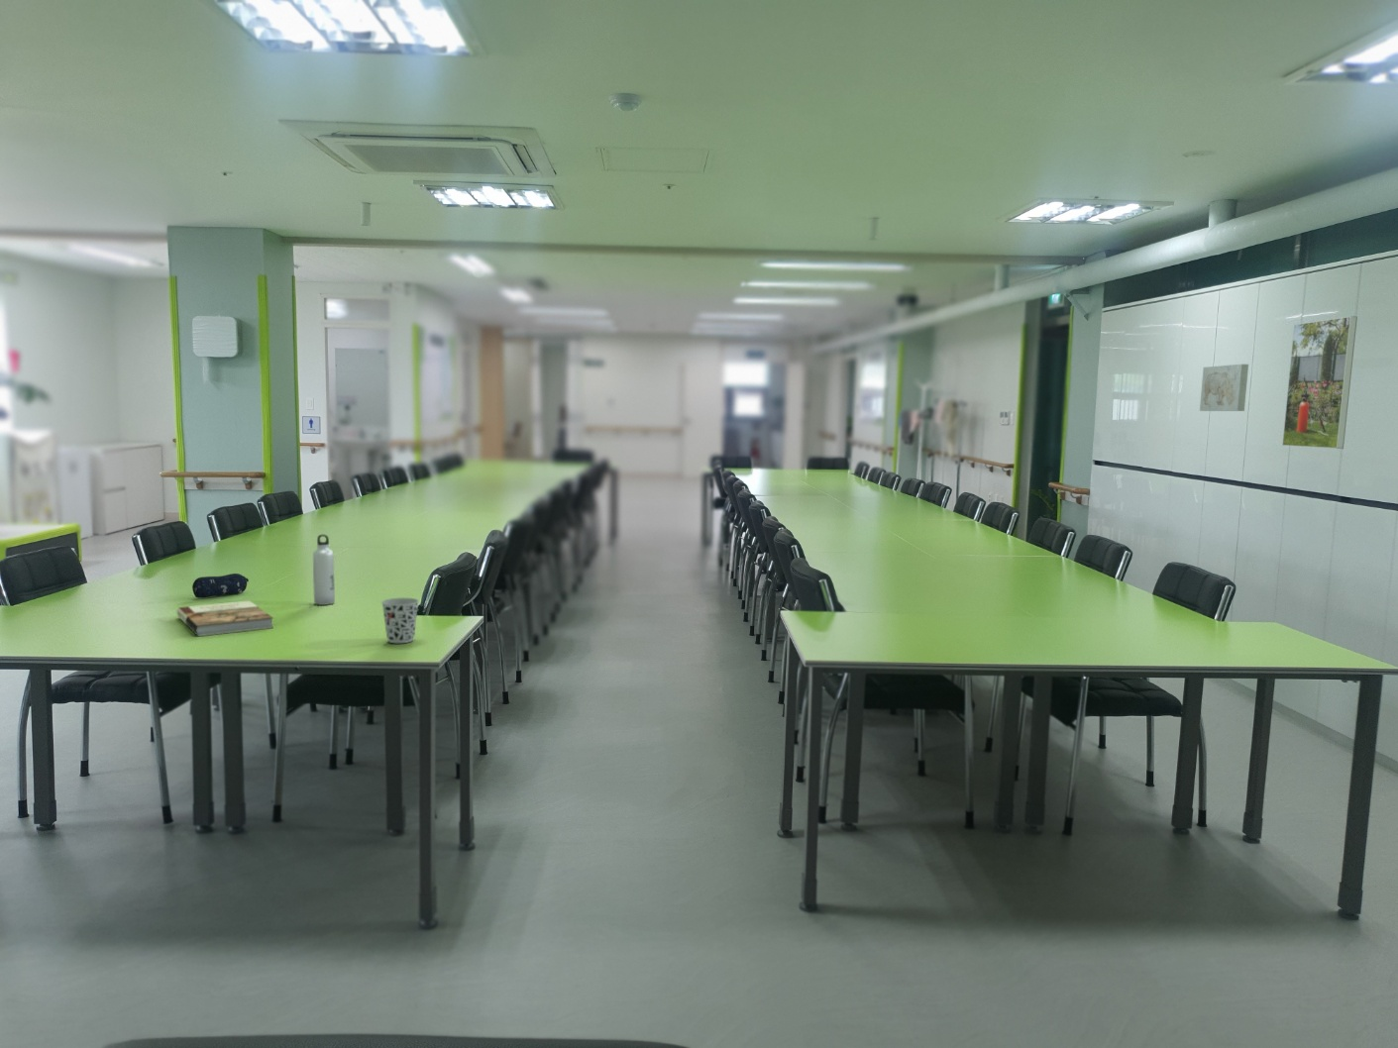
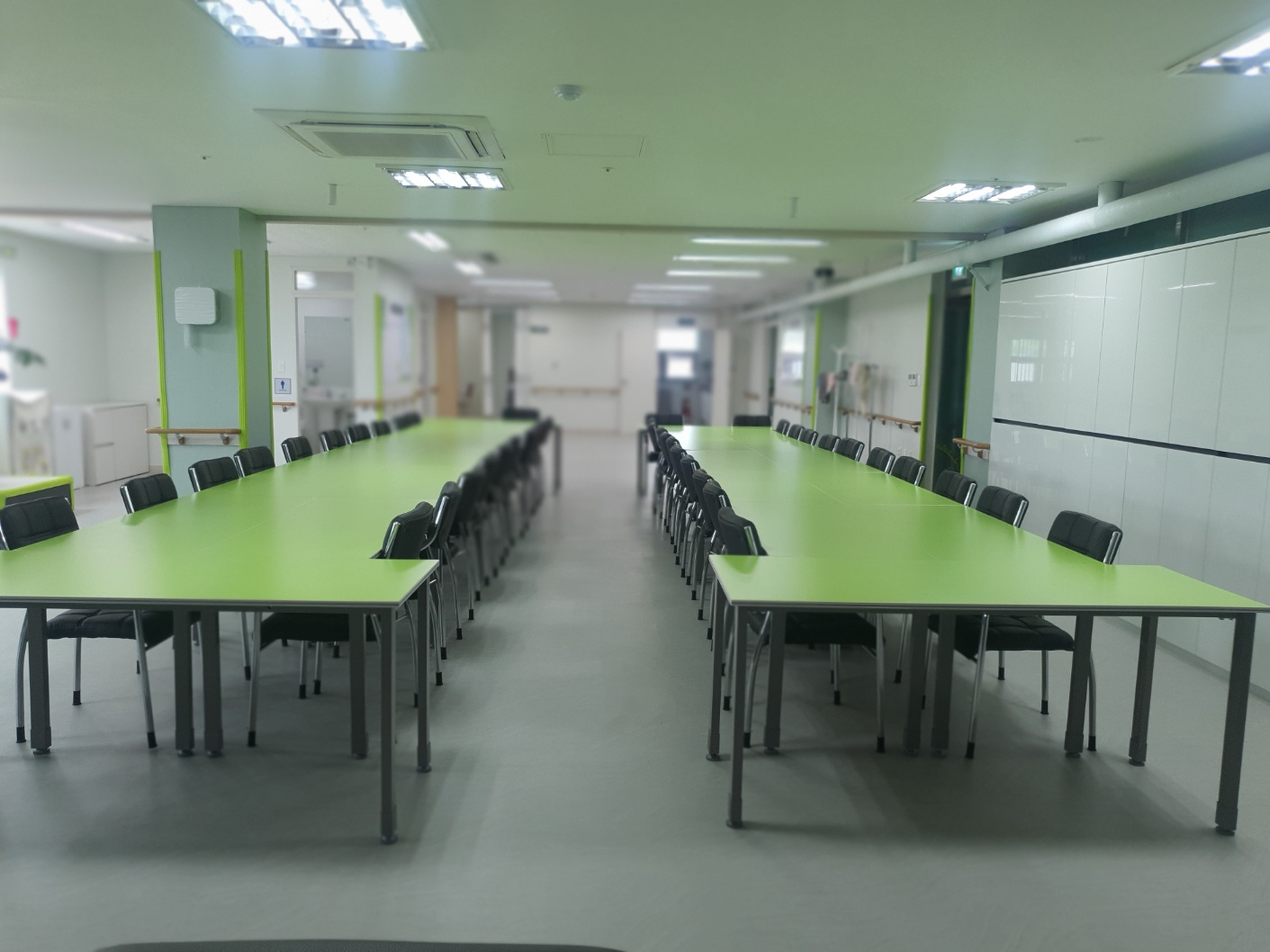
- water bottle [313,534,336,607]
- book [175,599,274,637]
- cup [381,598,421,644]
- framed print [1281,315,1358,450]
- wall art [1199,363,1249,412]
- pencil case [192,572,250,599]
